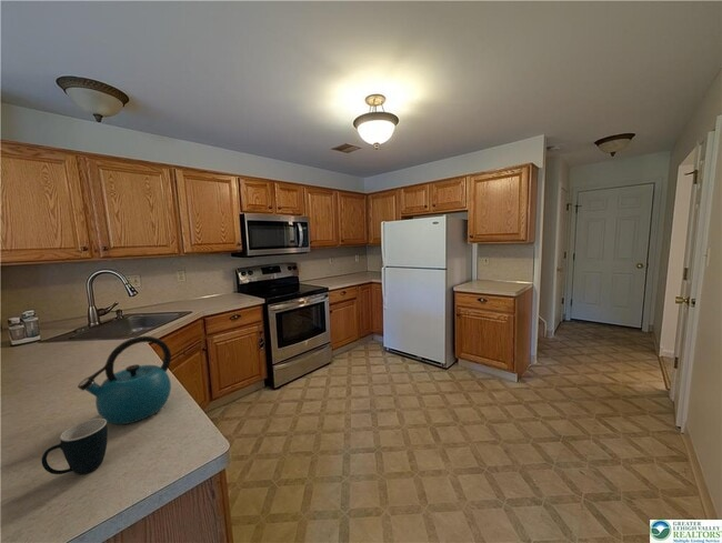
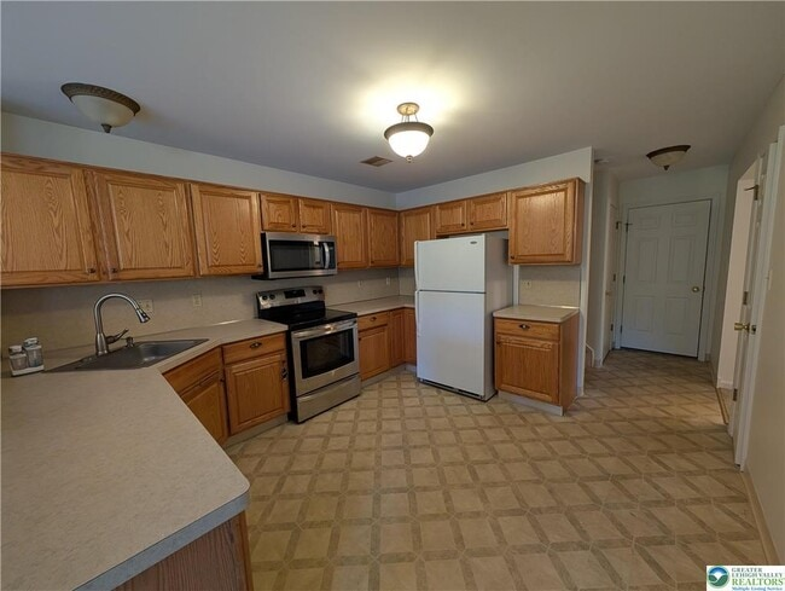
- kettle [77,335,172,425]
- mug [41,418,109,475]
